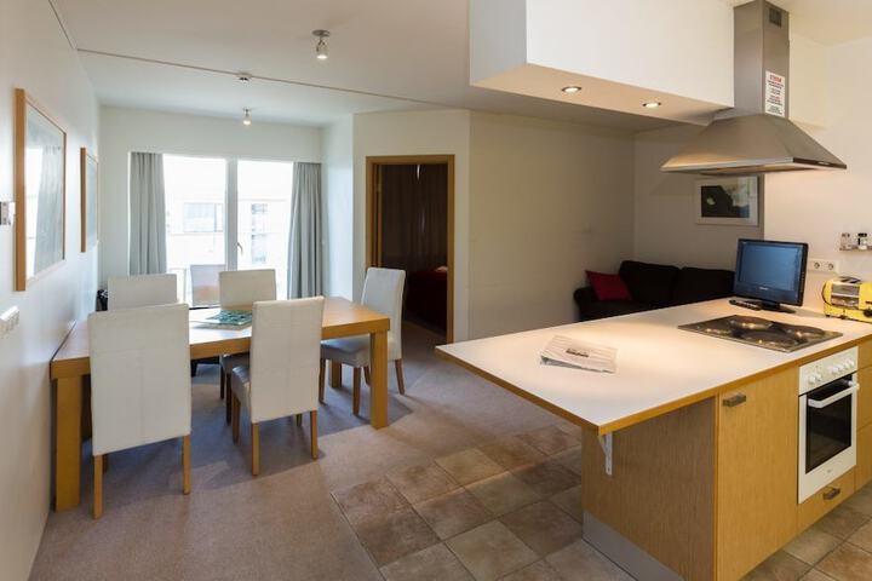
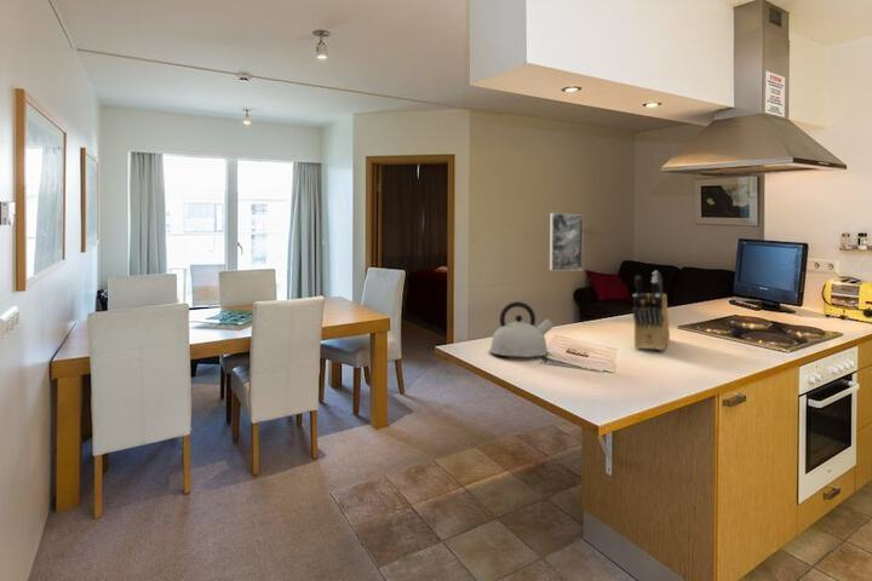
+ knife block [631,270,671,351]
+ kettle [488,300,555,358]
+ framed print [549,212,584,271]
